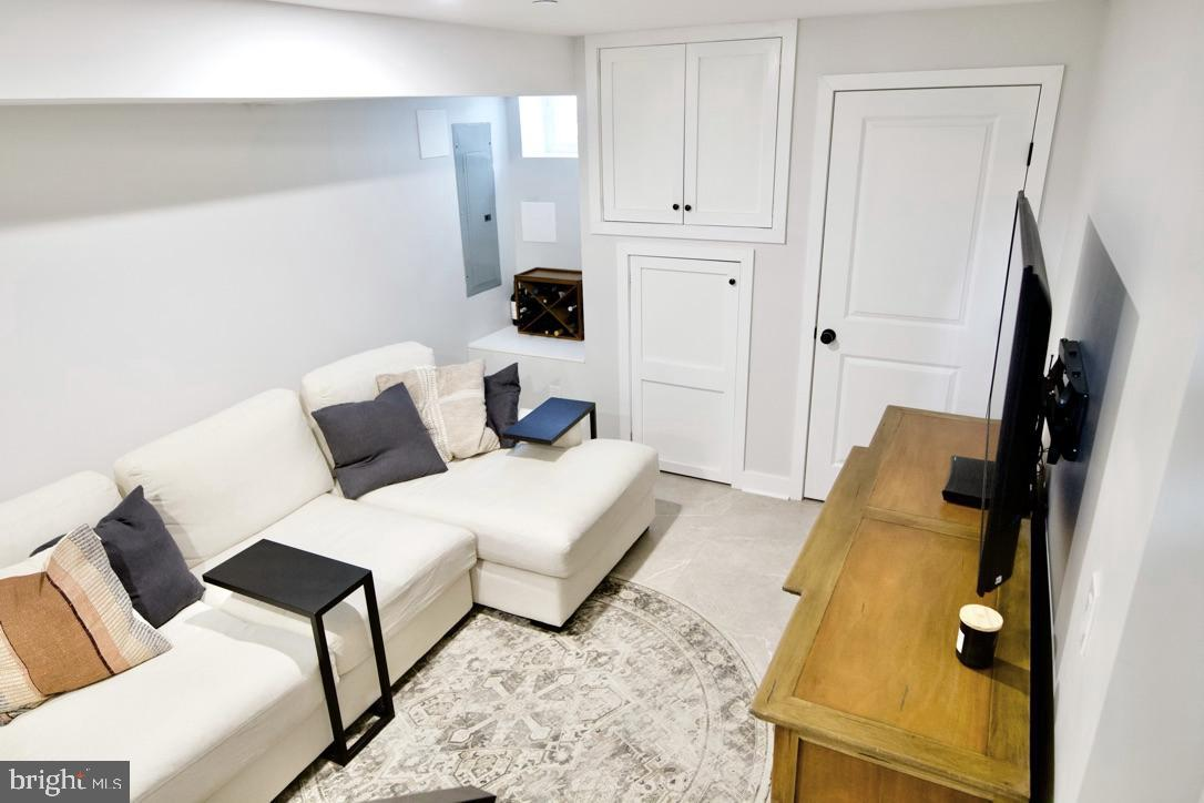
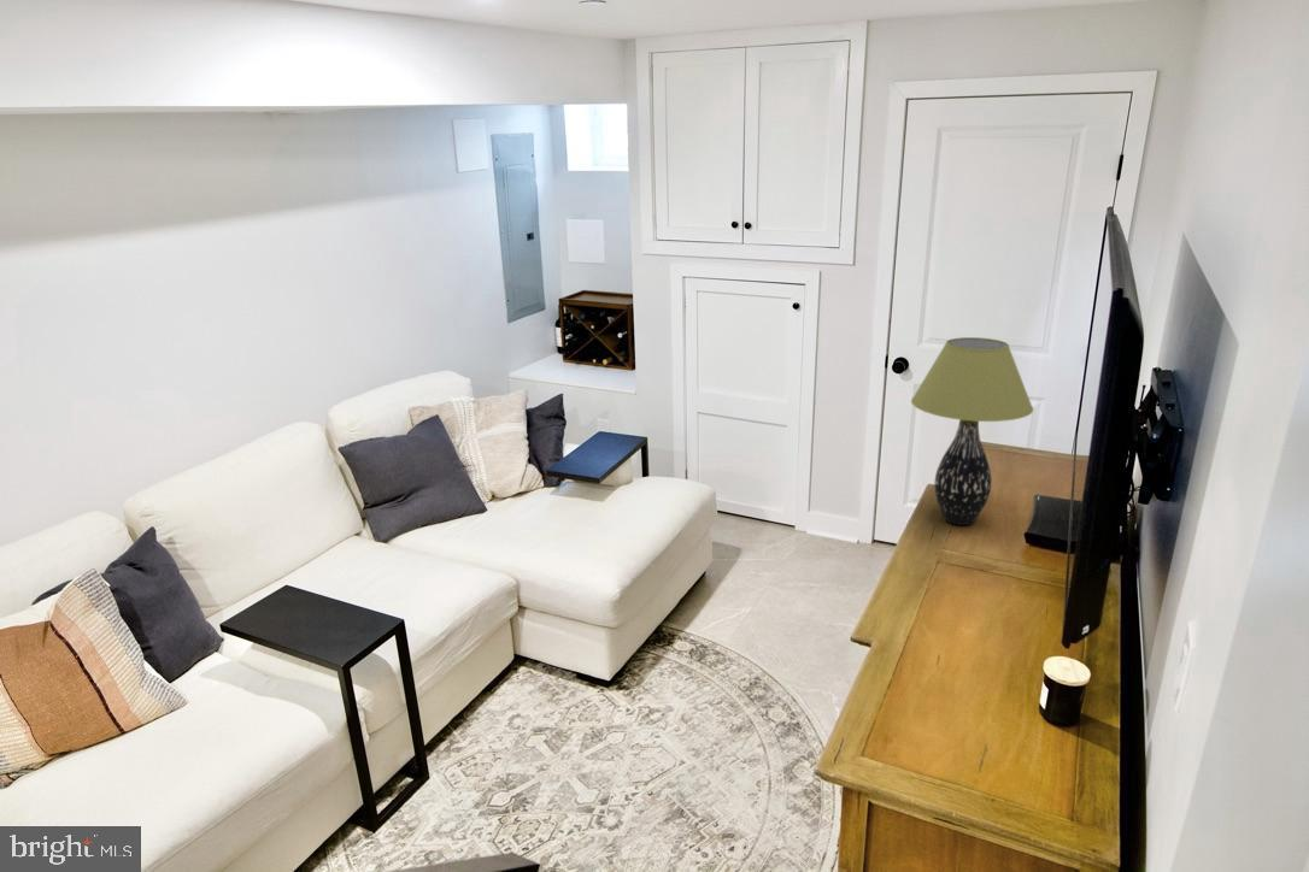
+ table lamp [910,336,1034,526]
